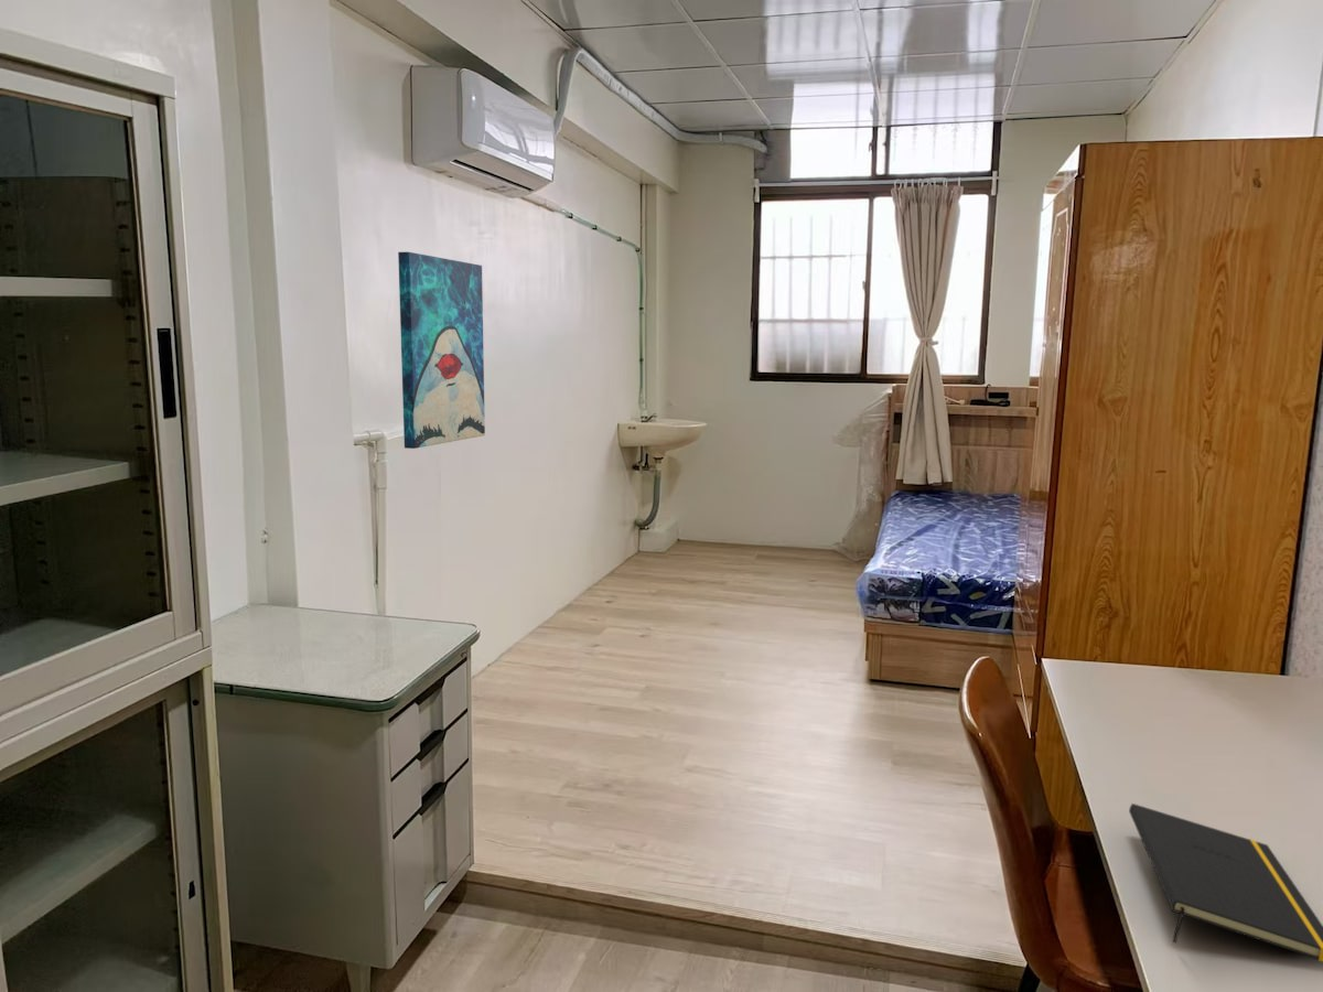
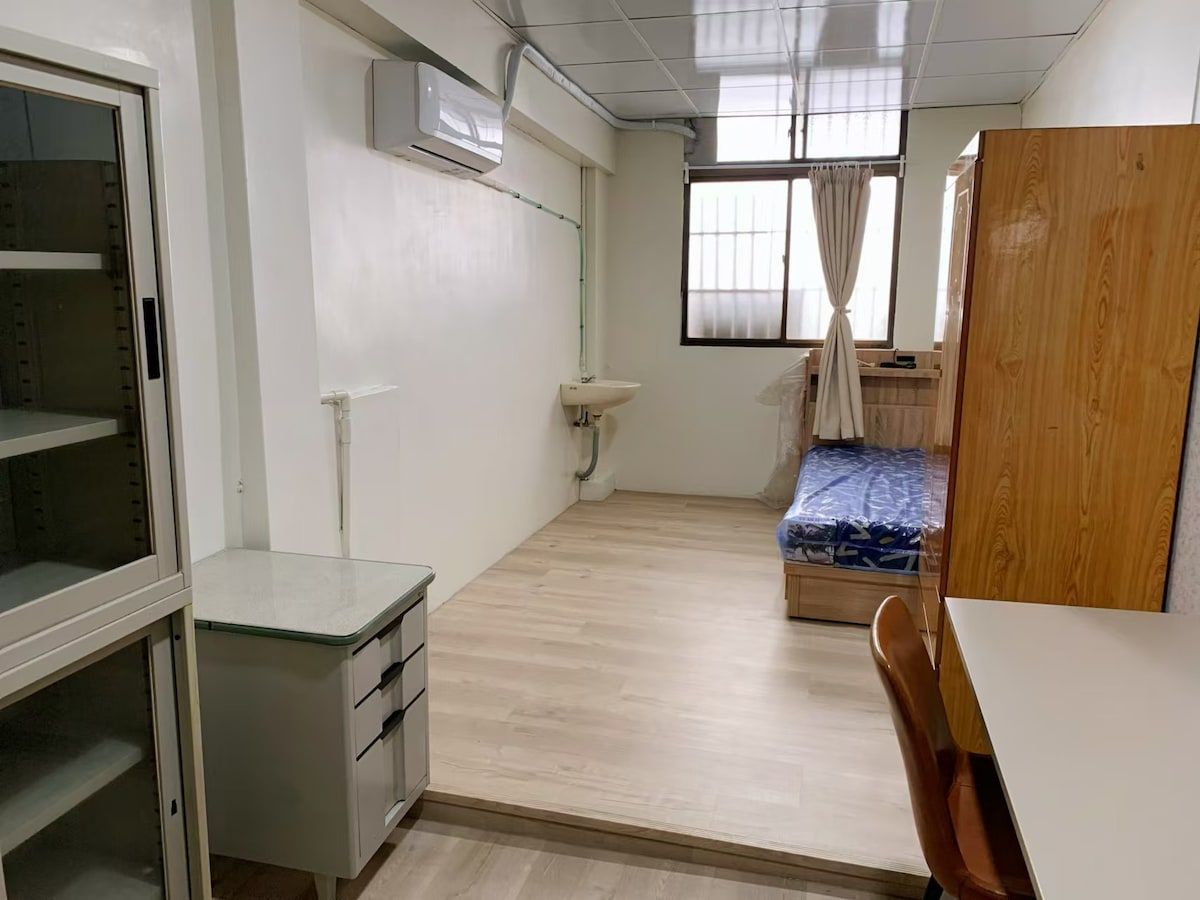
- wall art [397,251,486,450]
- notepad [1128,802,1323,963]
